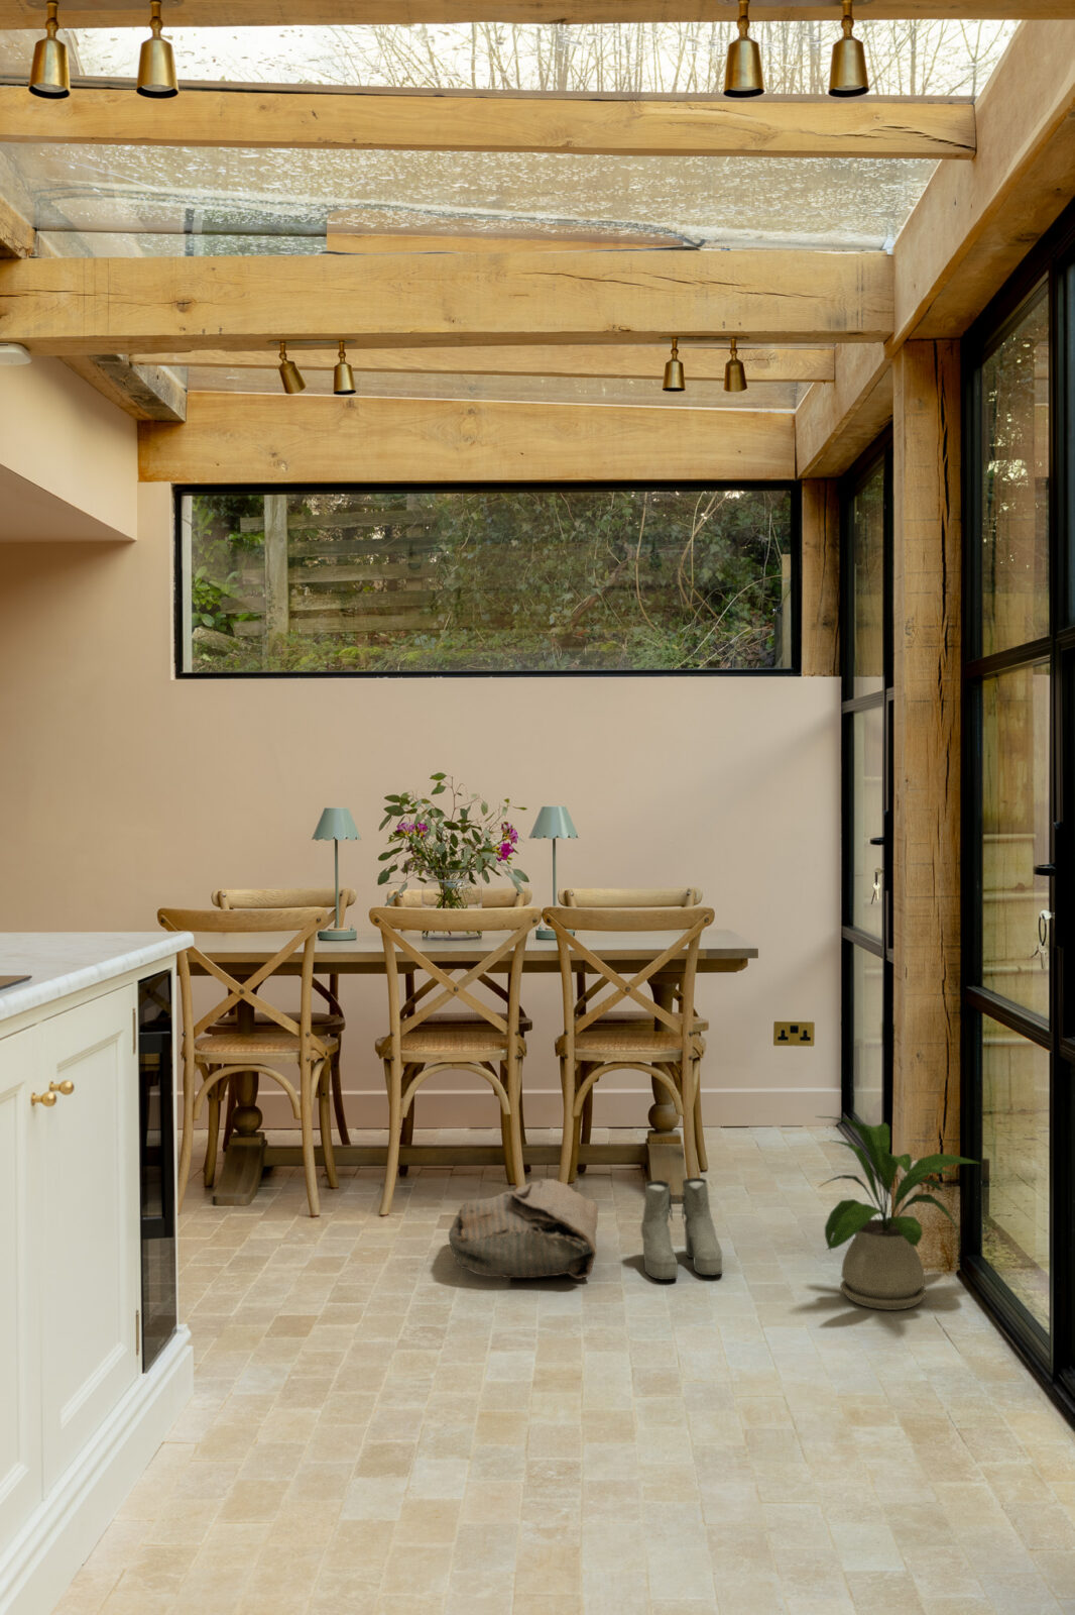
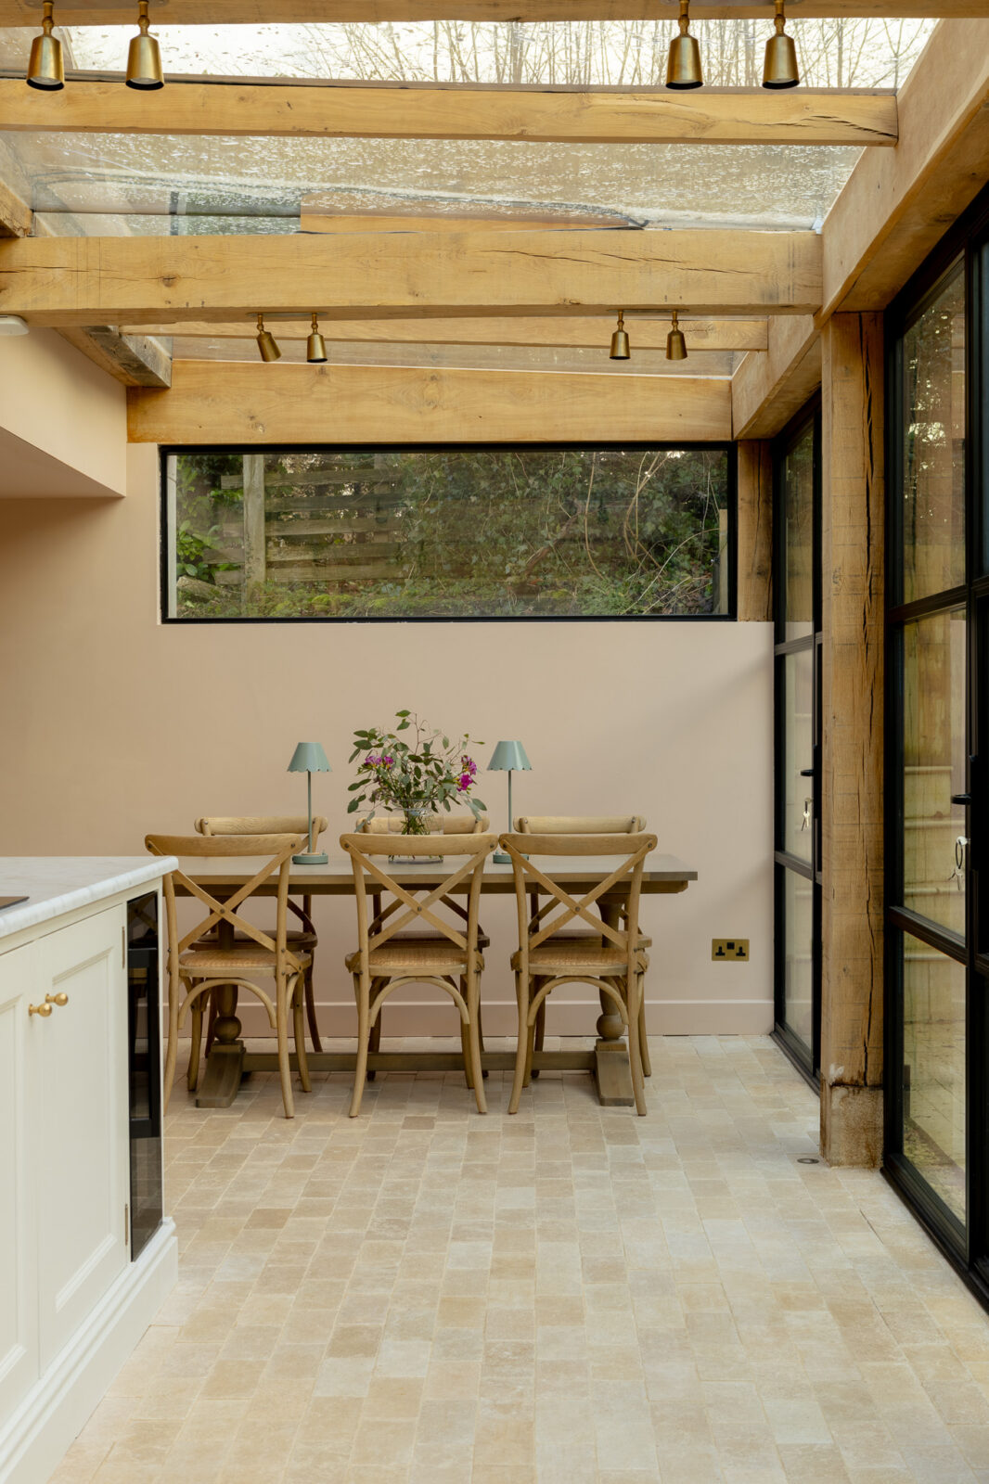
- boots [641,1177,723,1281]
- house plant [815,1115,983,1311]
- bag [448,1178,599,1280]
